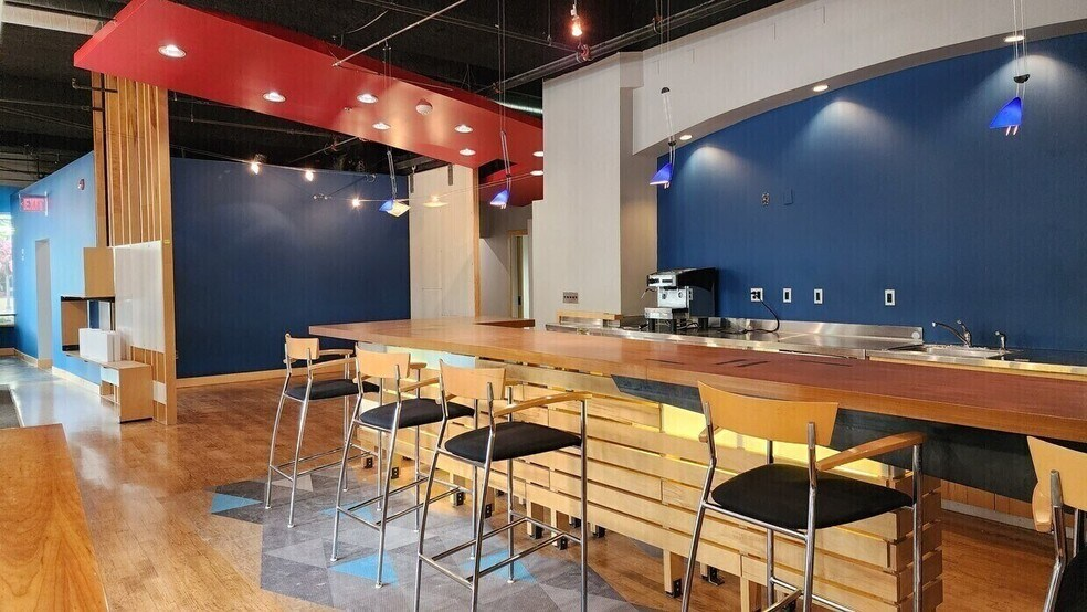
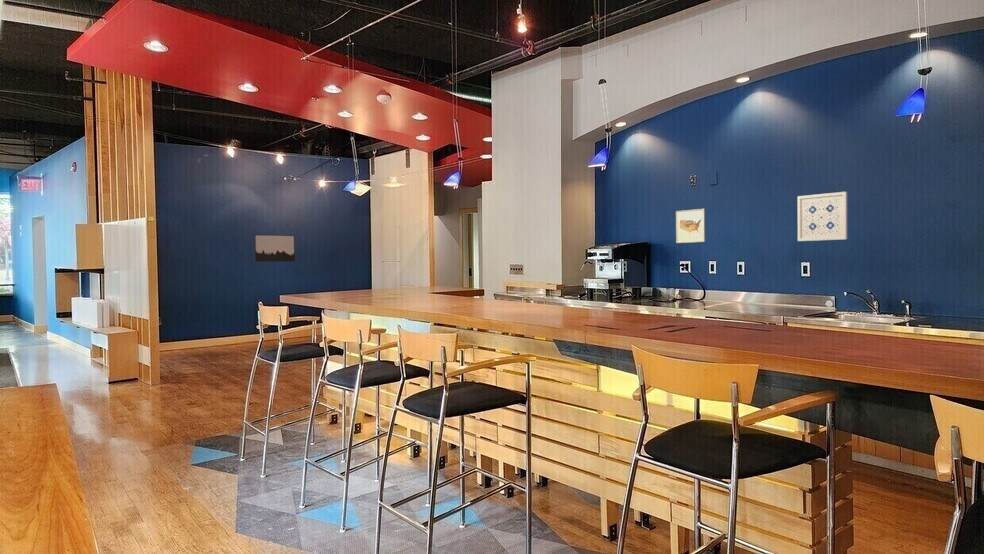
+ wall art [797,191,848,242]
+ wall art [675,208,706,244]
+ wall art [253,234,296,263]
